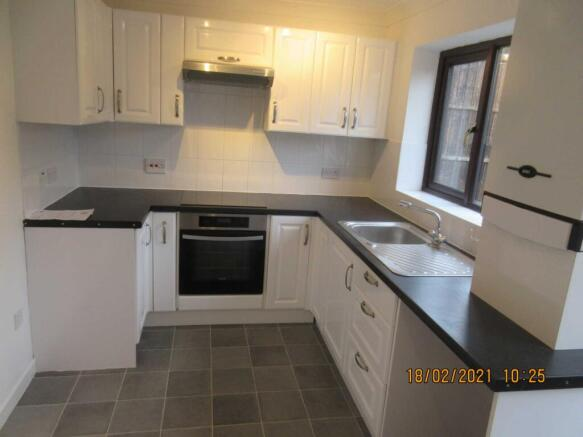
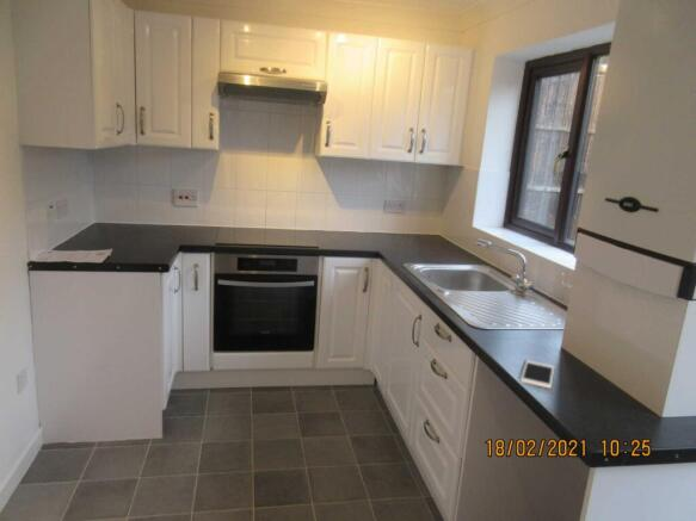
+ cell phone [519,359,555,390]
